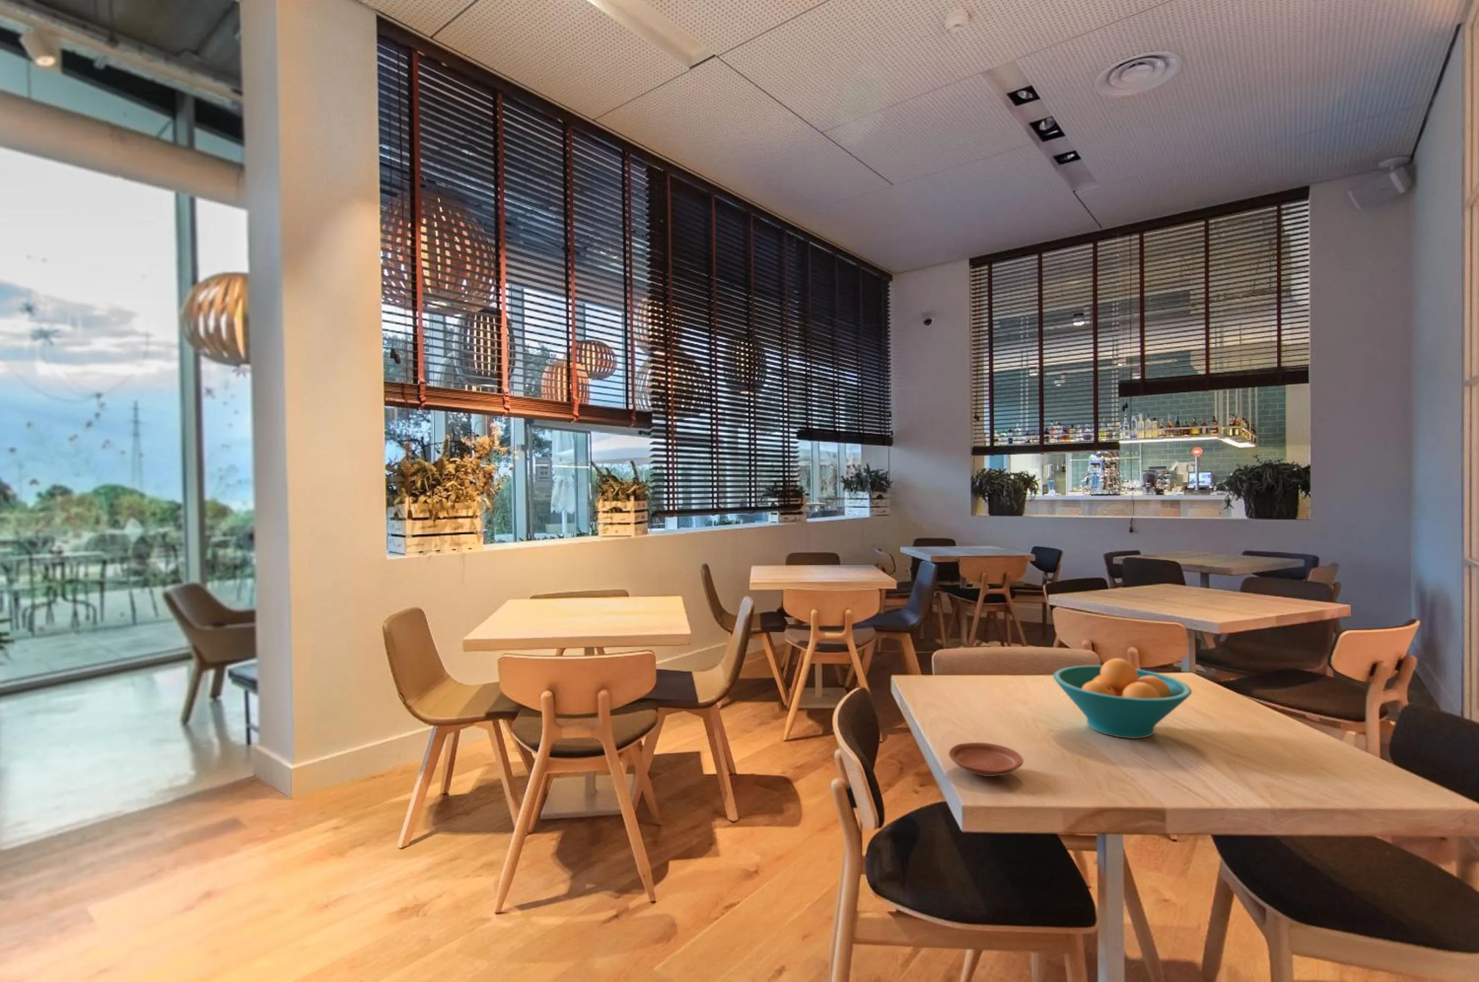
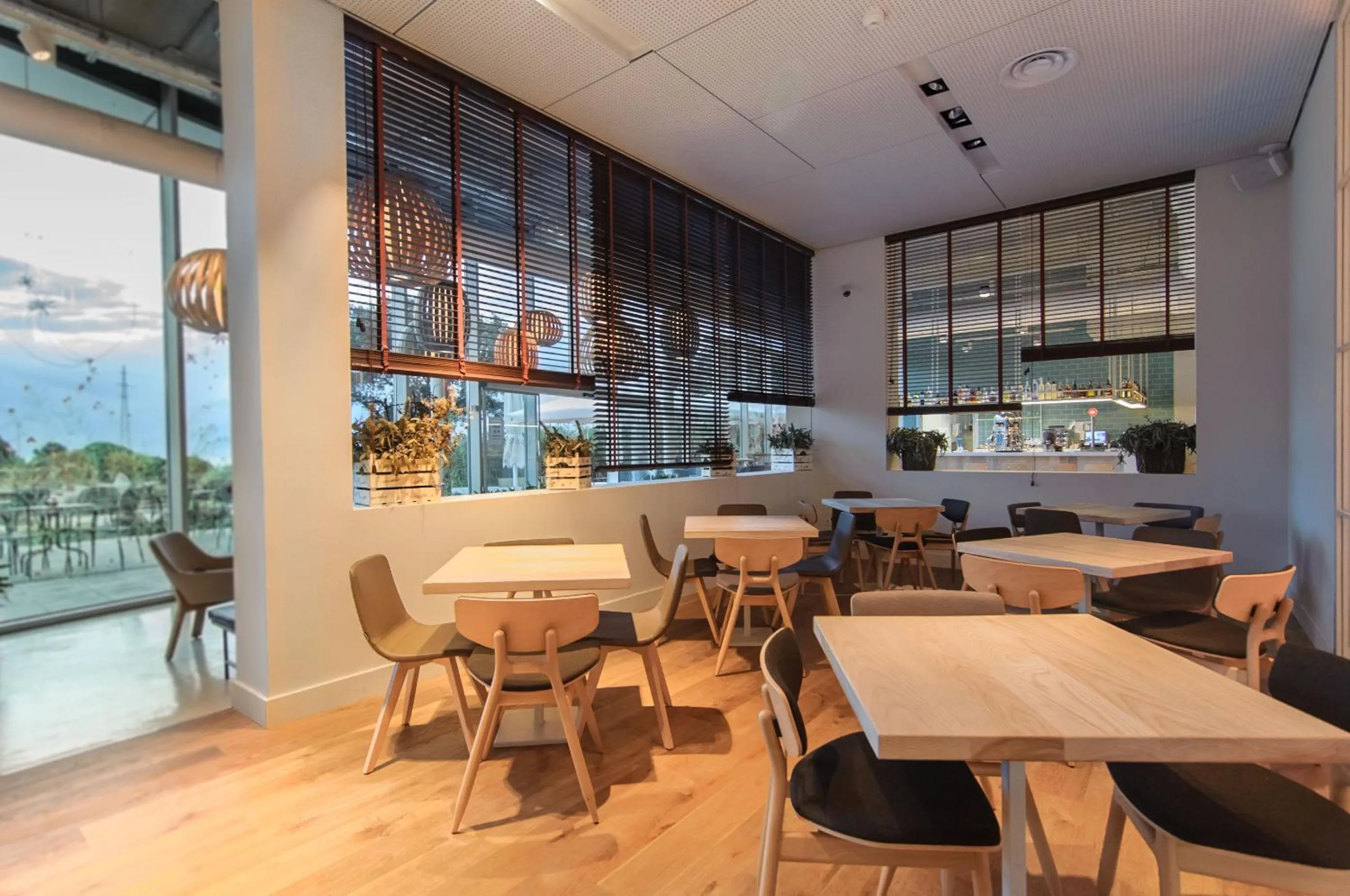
- fruit bowl [1053,658,1192,739]
- plate [948,742,1024,777]
